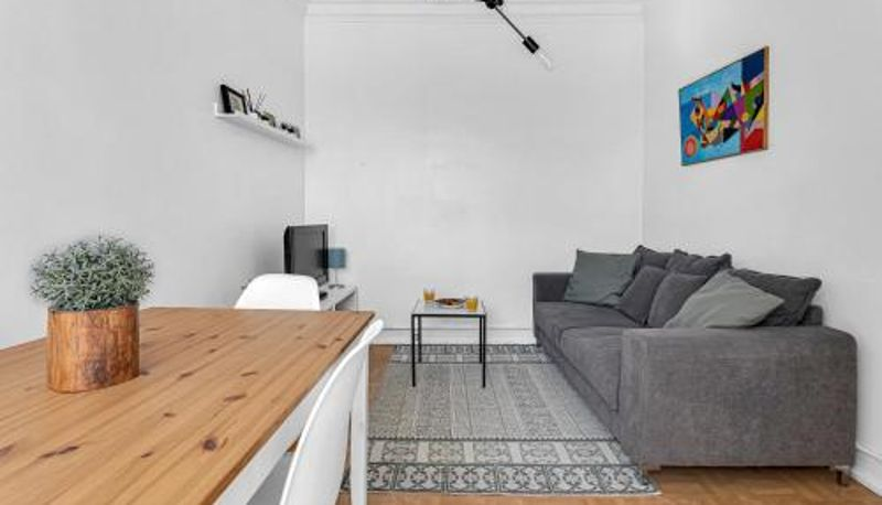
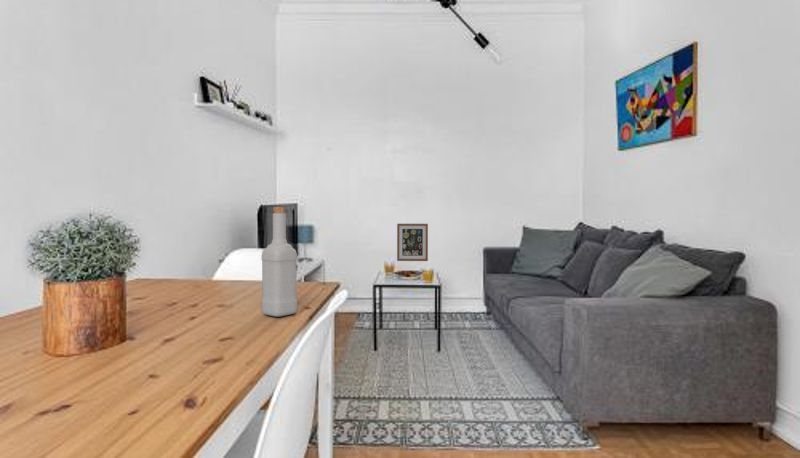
+ wall art [396,223,429,262]
+ bottle [261,206,298,318]
